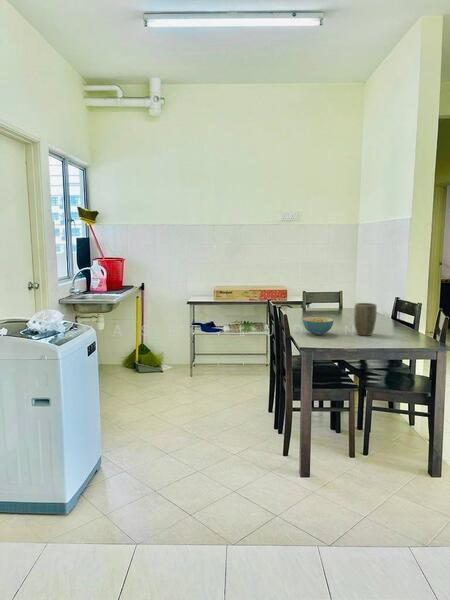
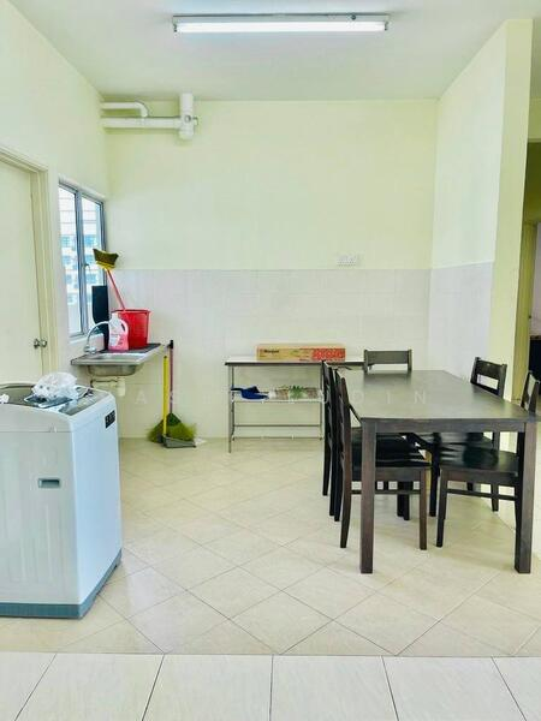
- plant pot [353,302,378,337]
- cereal bowl [302,316,334,336]
